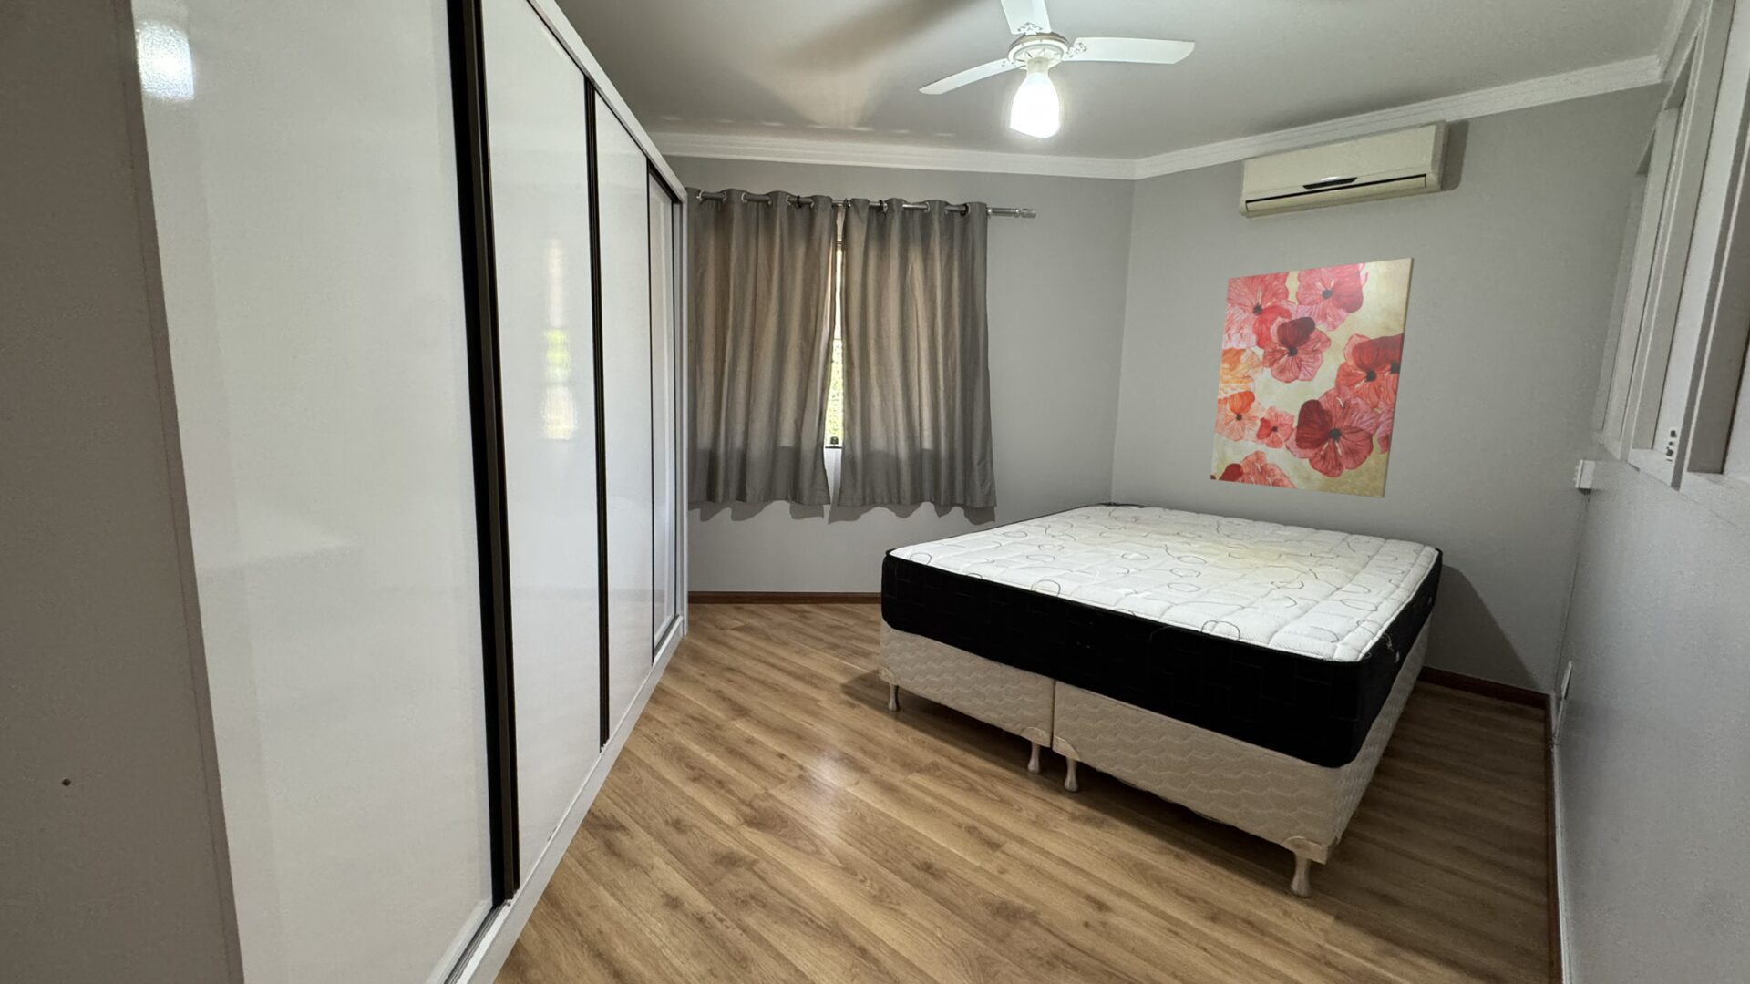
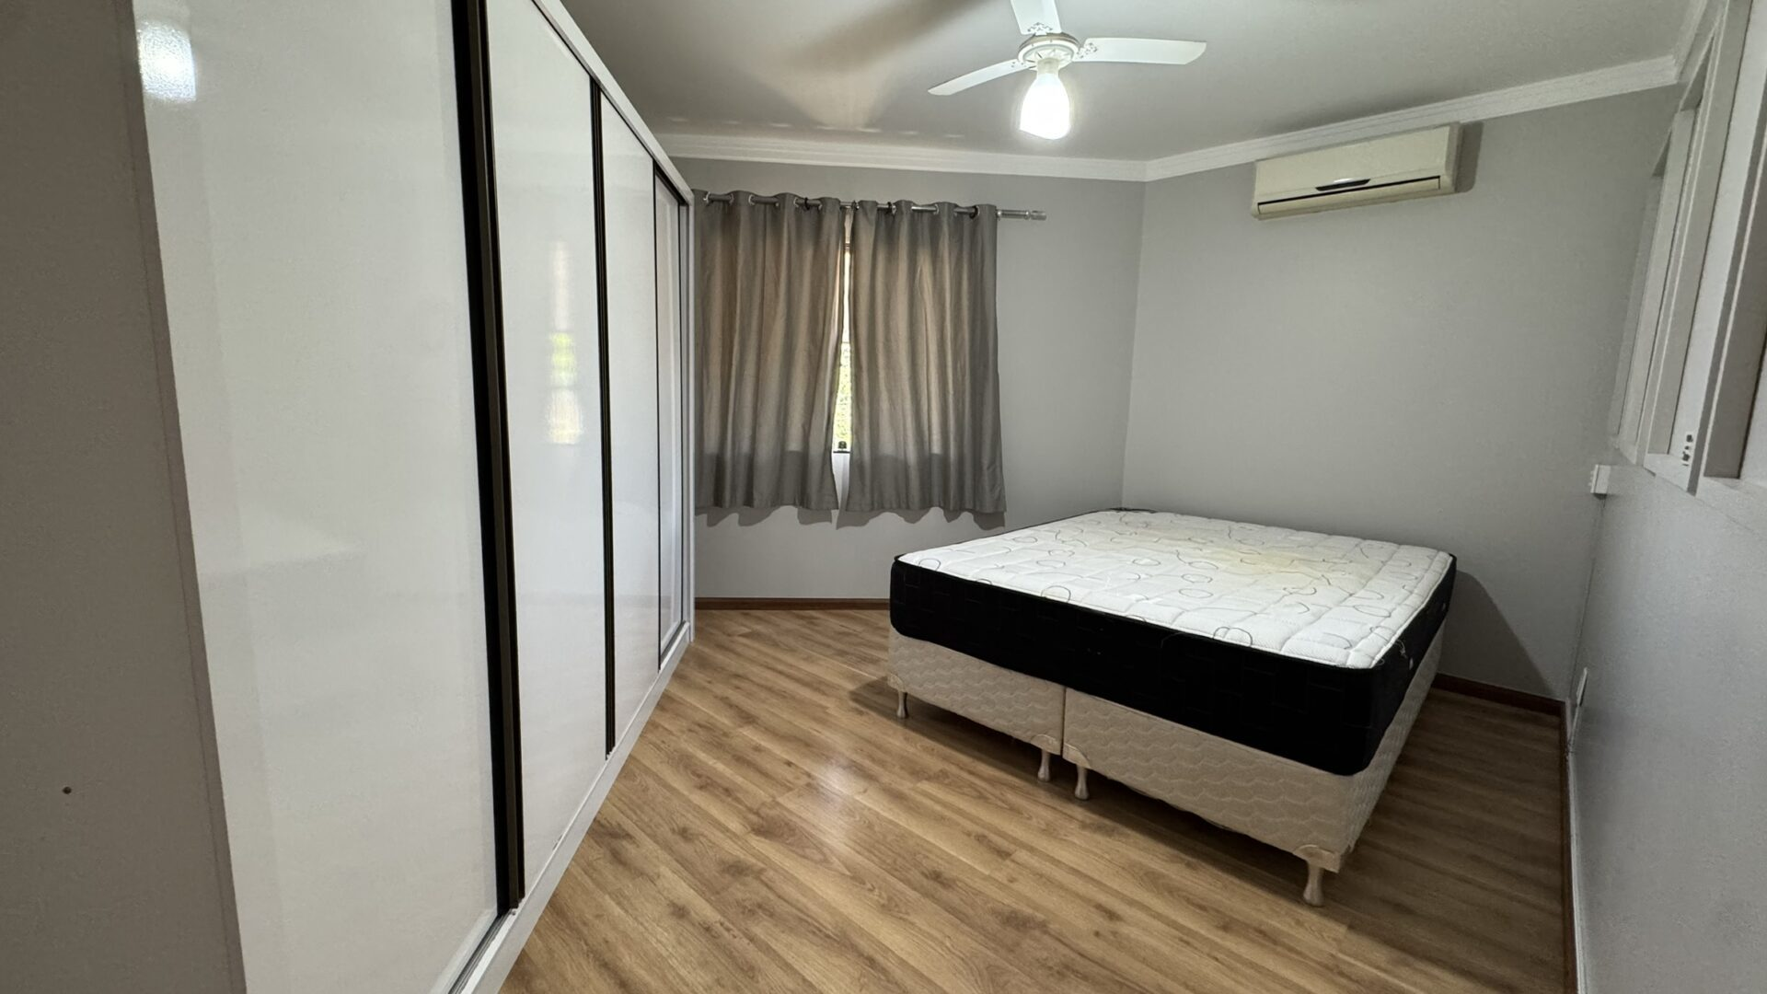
- wall art [1209,257,1416,500]
